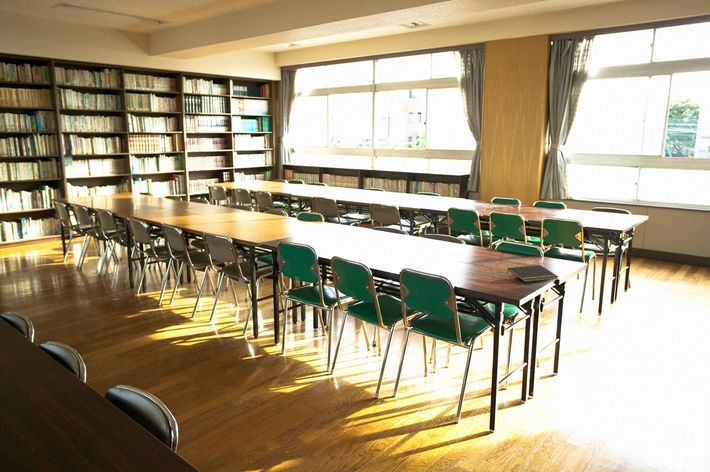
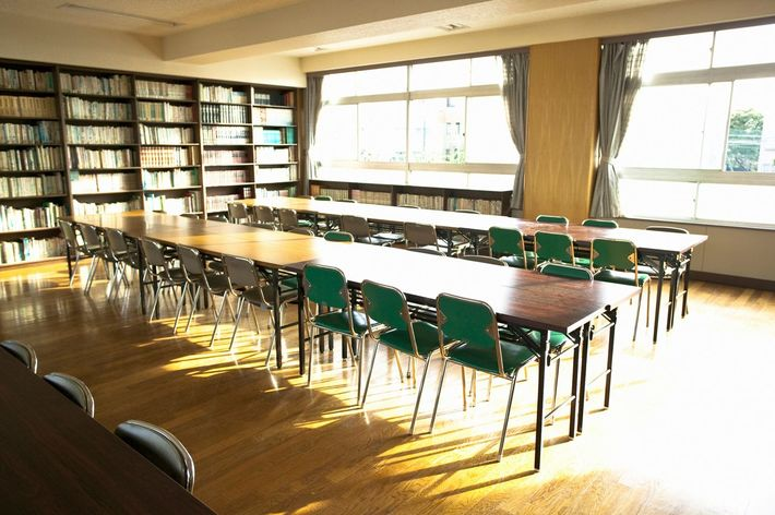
- notepad [506,264,559,283]
